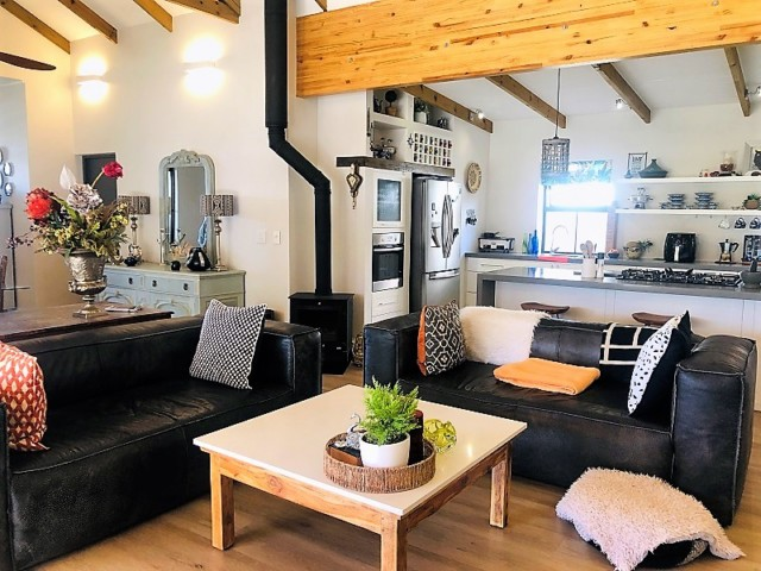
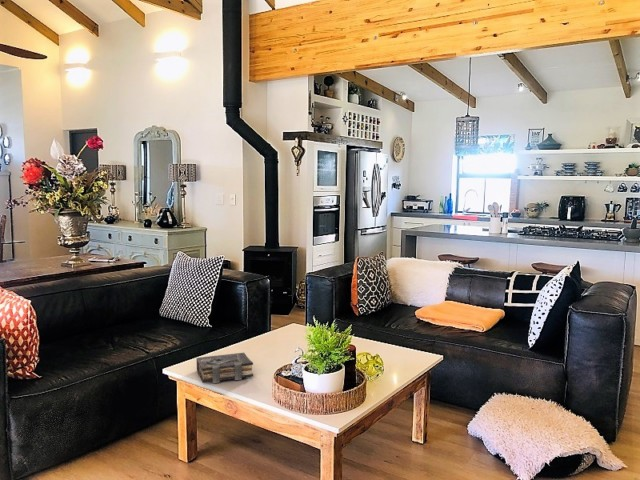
+ book [196,352,254,384]
